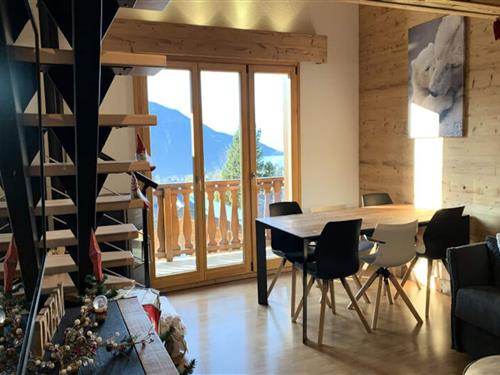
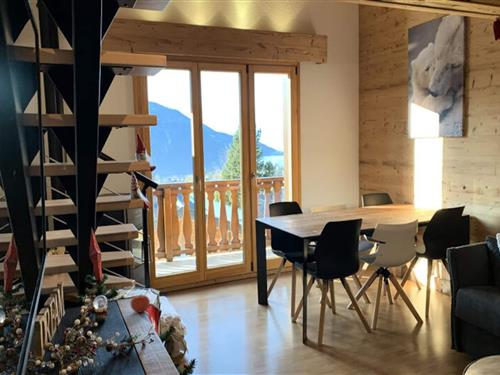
+ apple [129,292,151,313]
